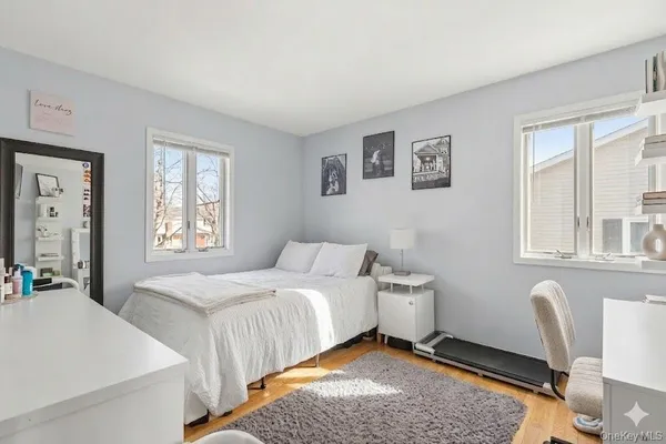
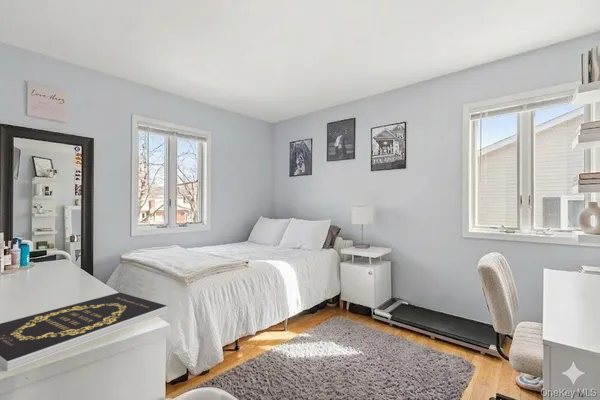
+ book [0,291,168,372]
